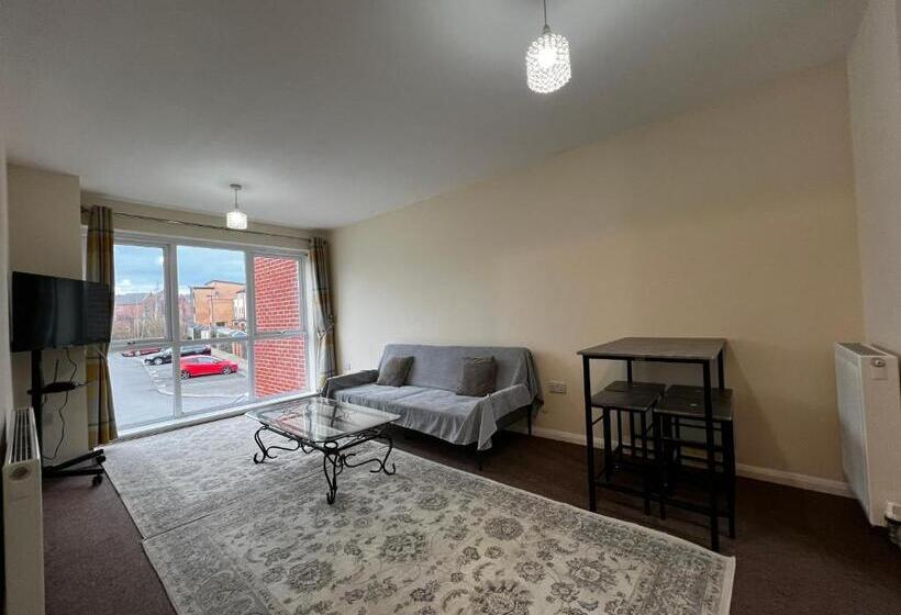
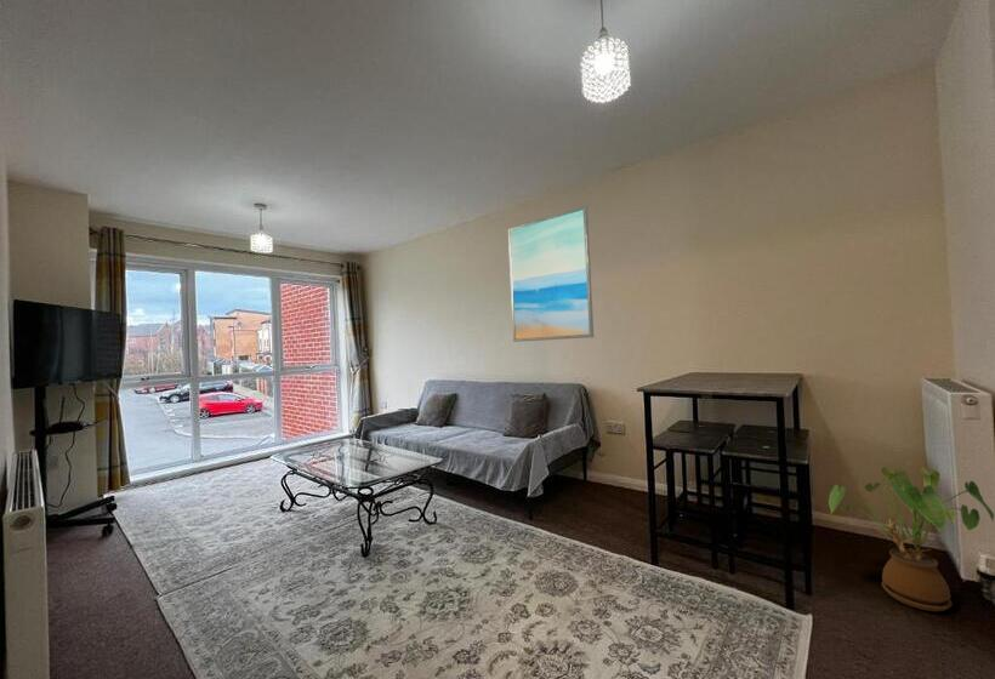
+ house plant [828,466,995,612]
+ wall art [507,205,595,343]
